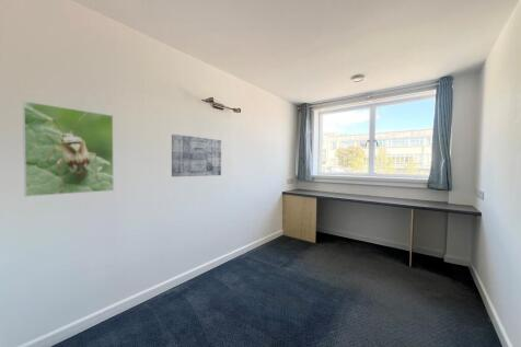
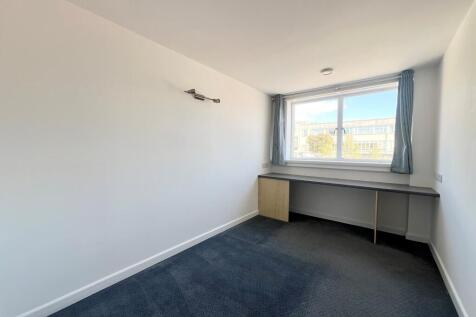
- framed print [22,100,115,198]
- wall art [171,134,222,177]
